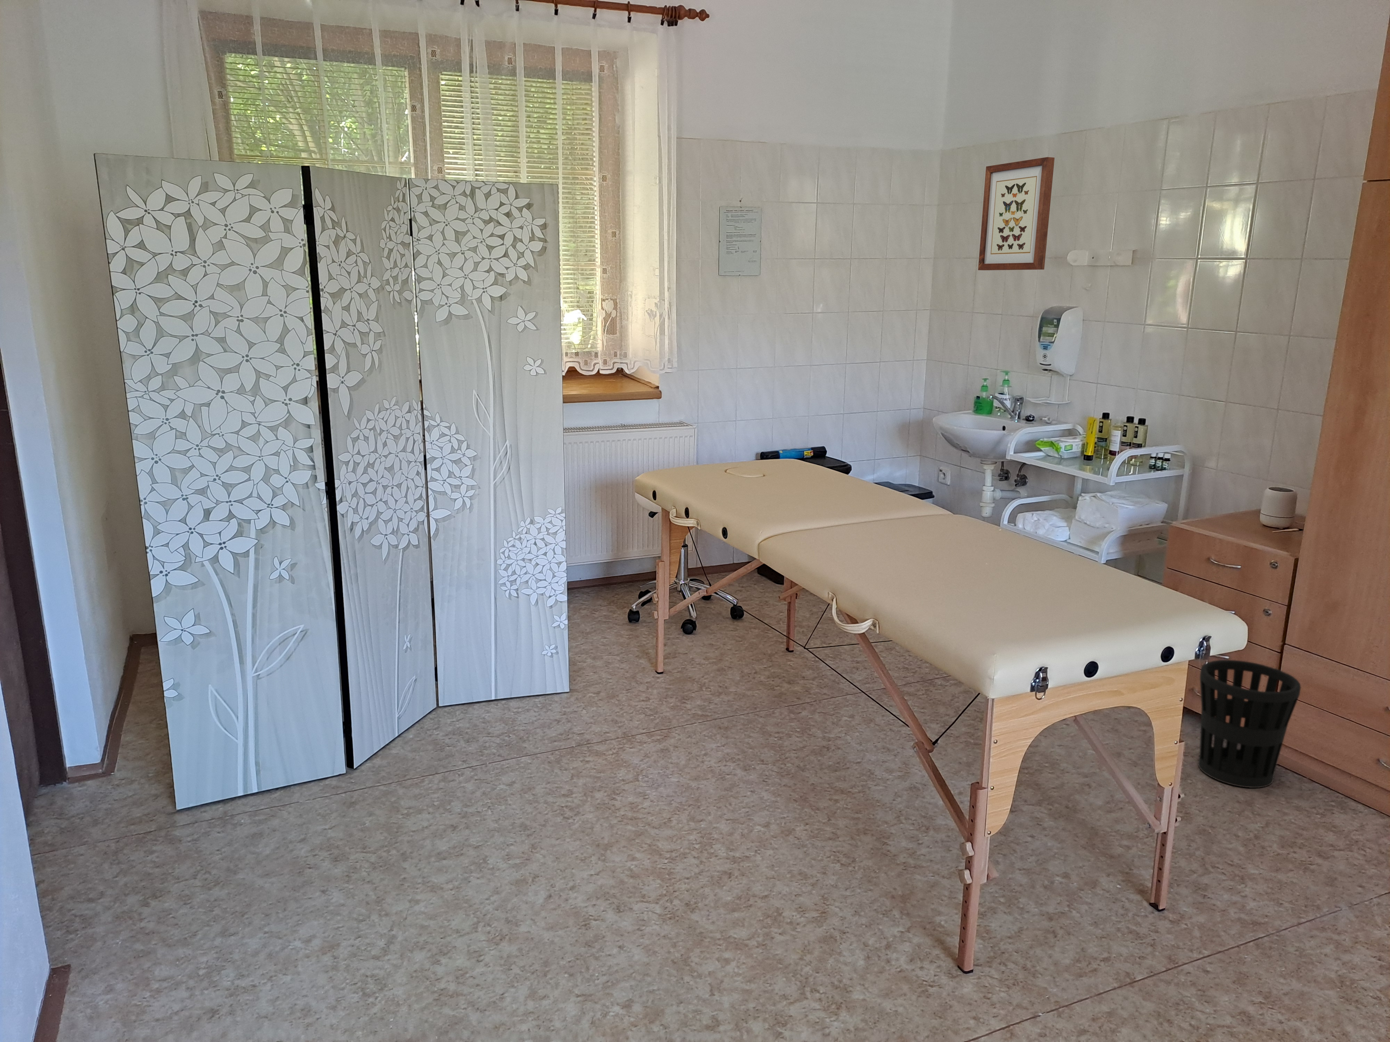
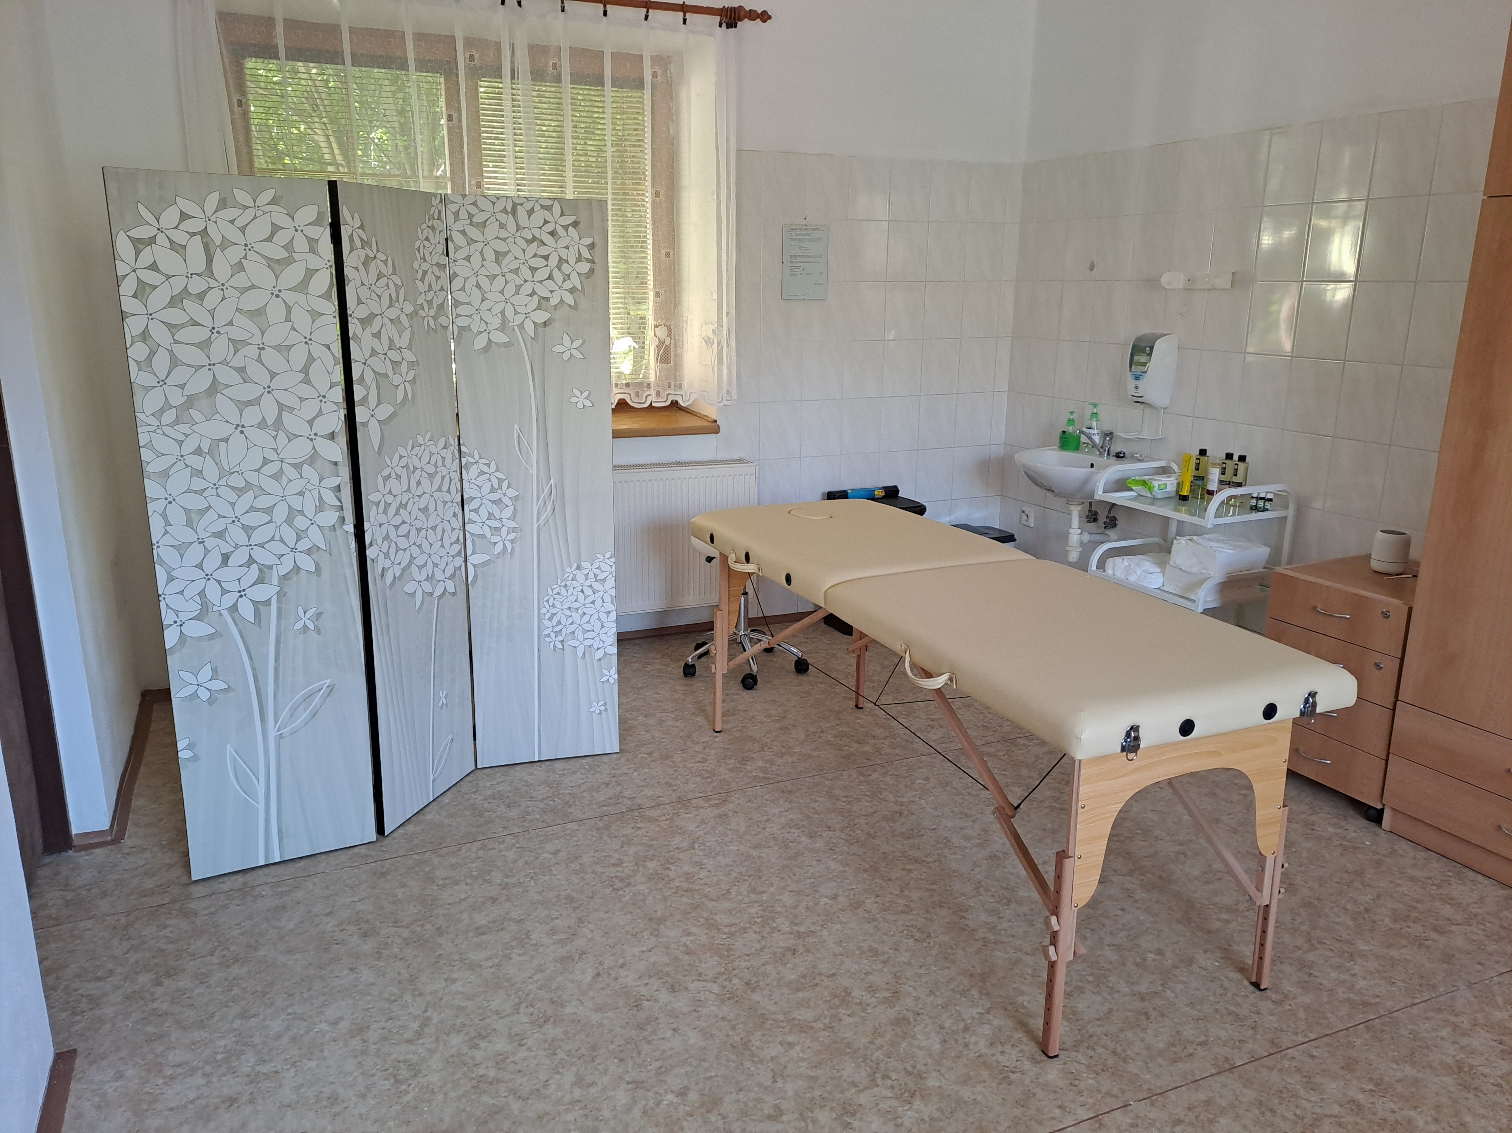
- wastebasket [1197,660,1301,788]
- wall art [977,157,1055,270]
